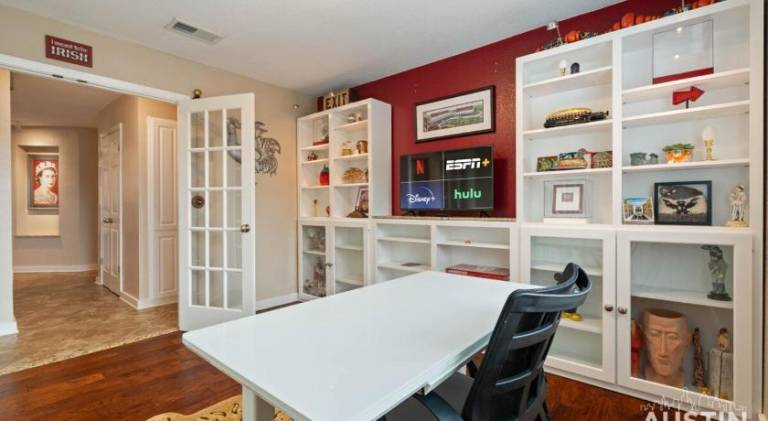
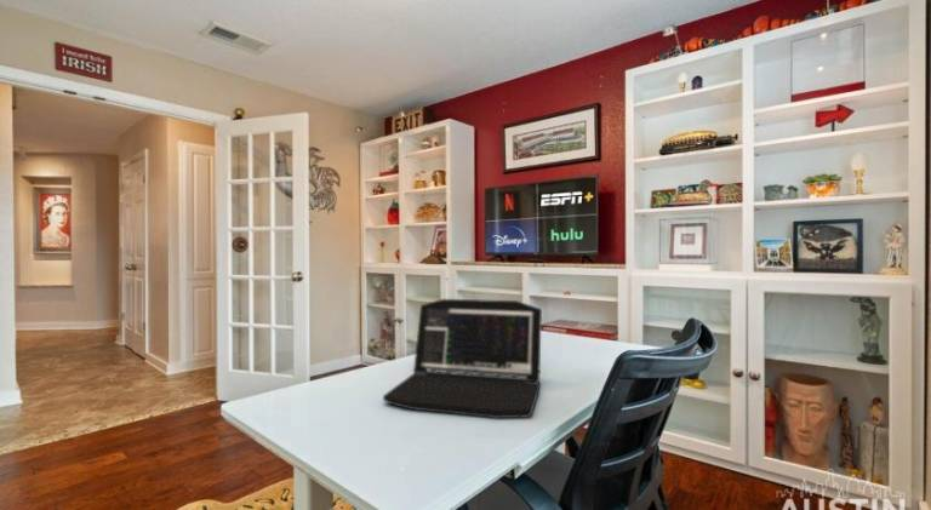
+ laptop [382,298,543,419]
